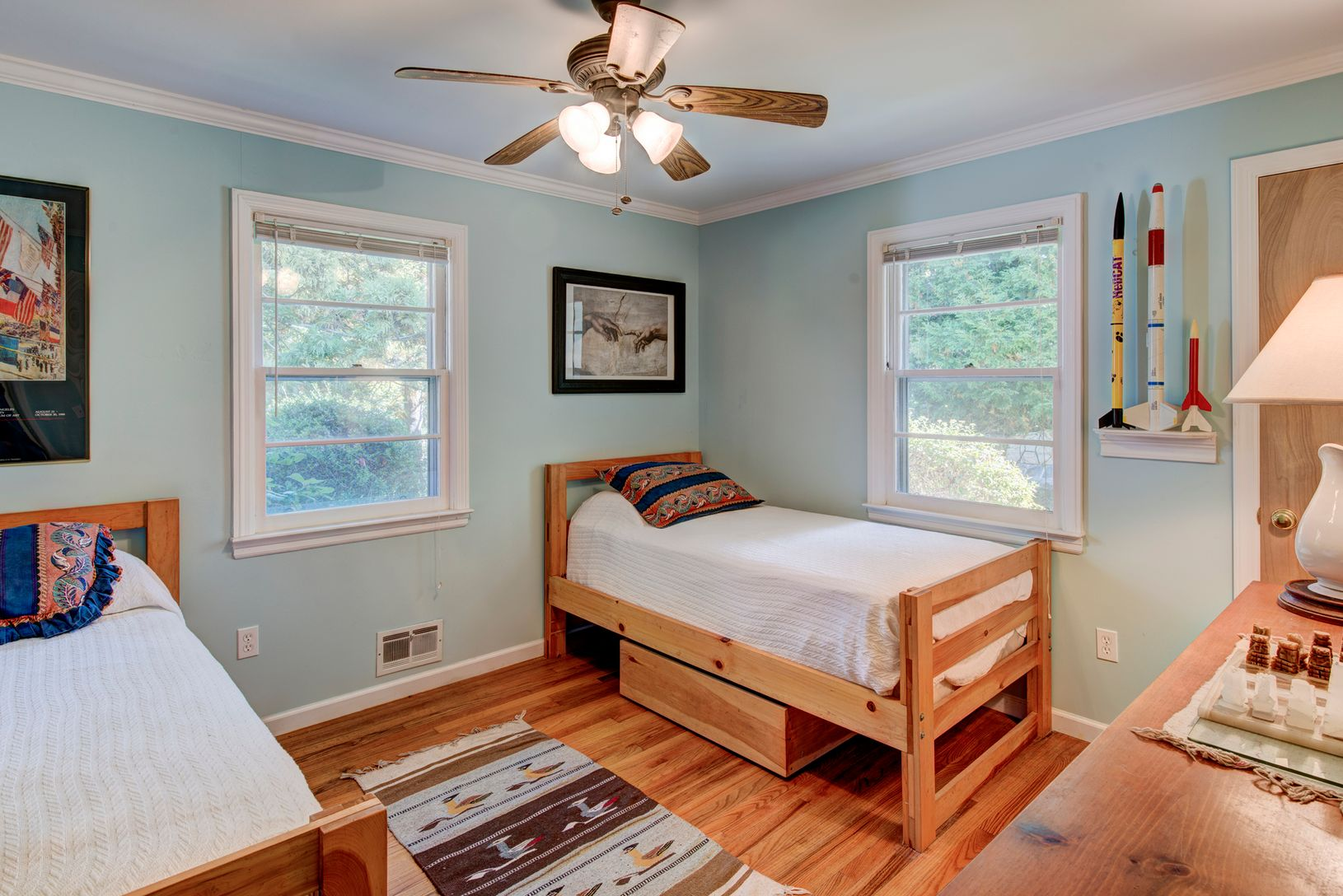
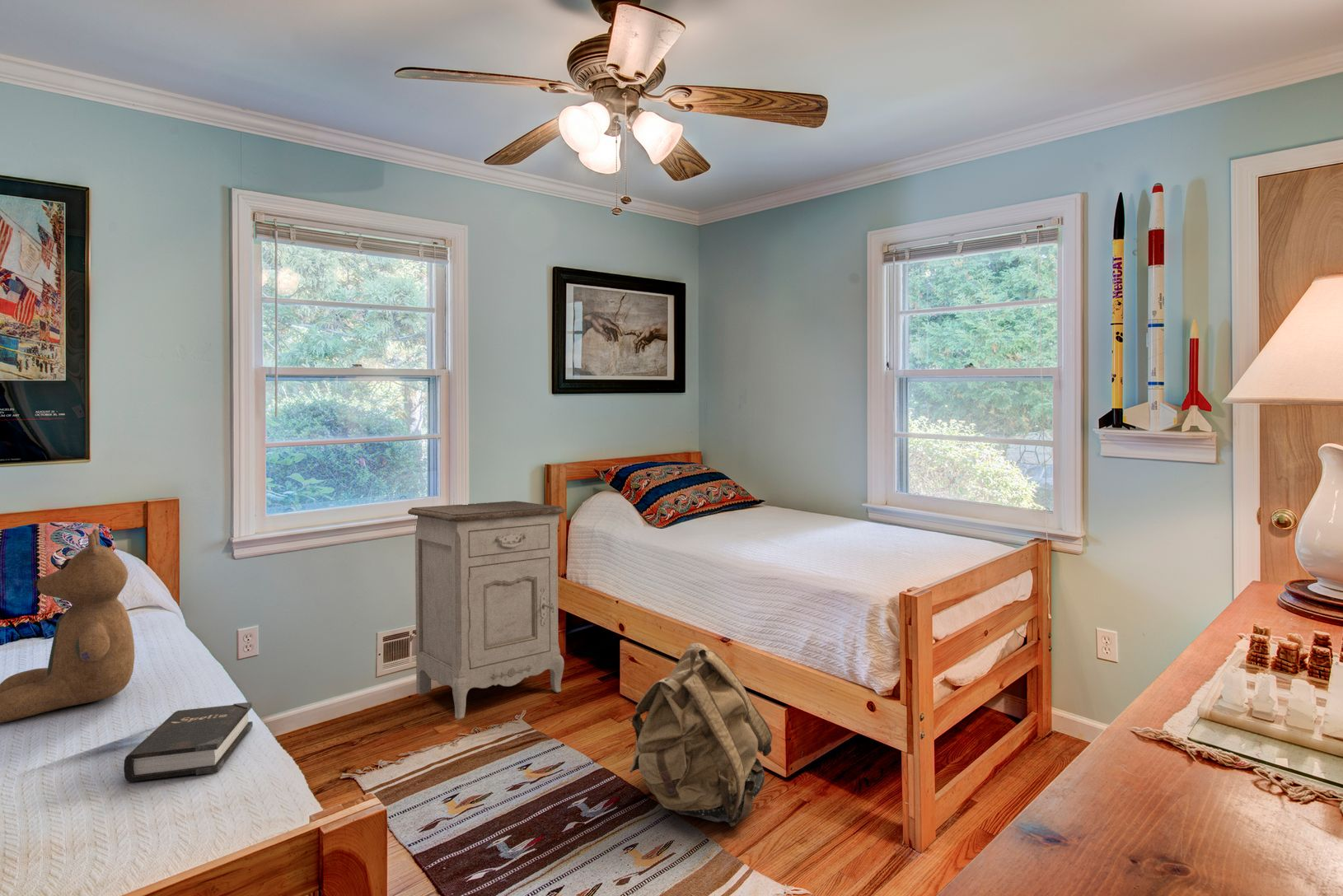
+ teddy bear [0,528,135,723]
+ hardback book [123,702,254,782]
+ nightstand [407,500,566,721]
+ backpack [628,642,773,828]
